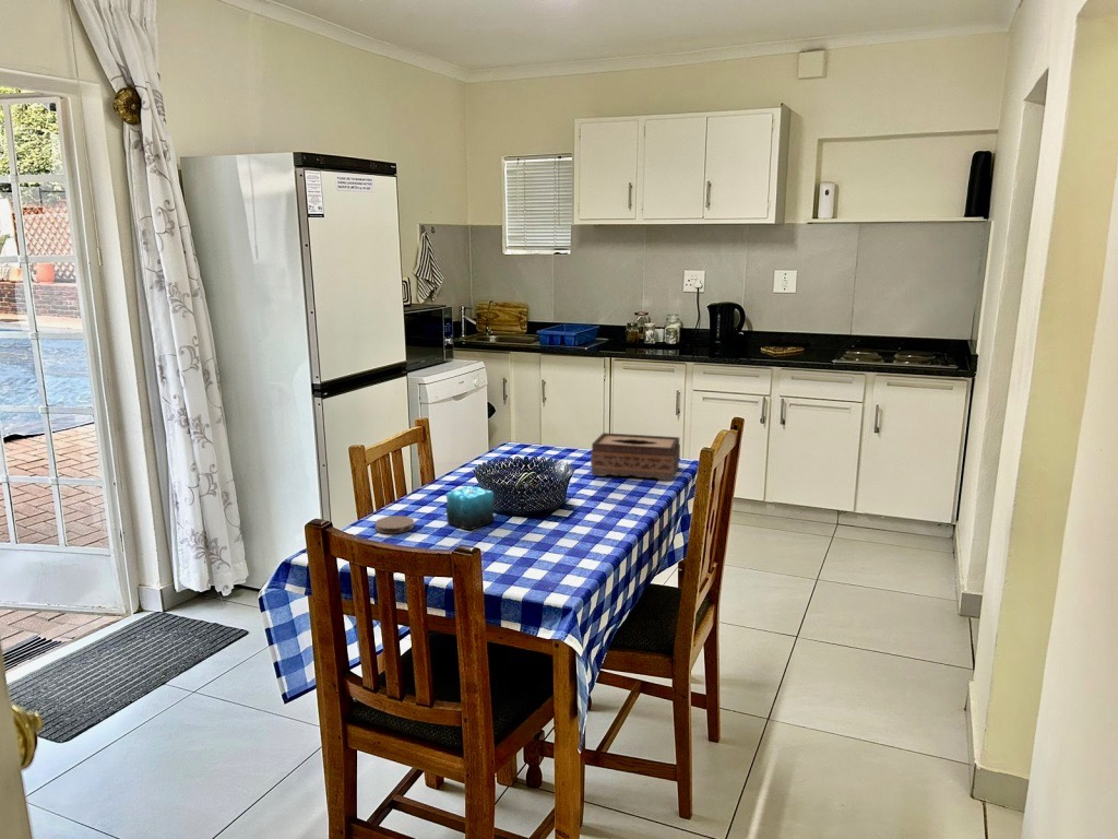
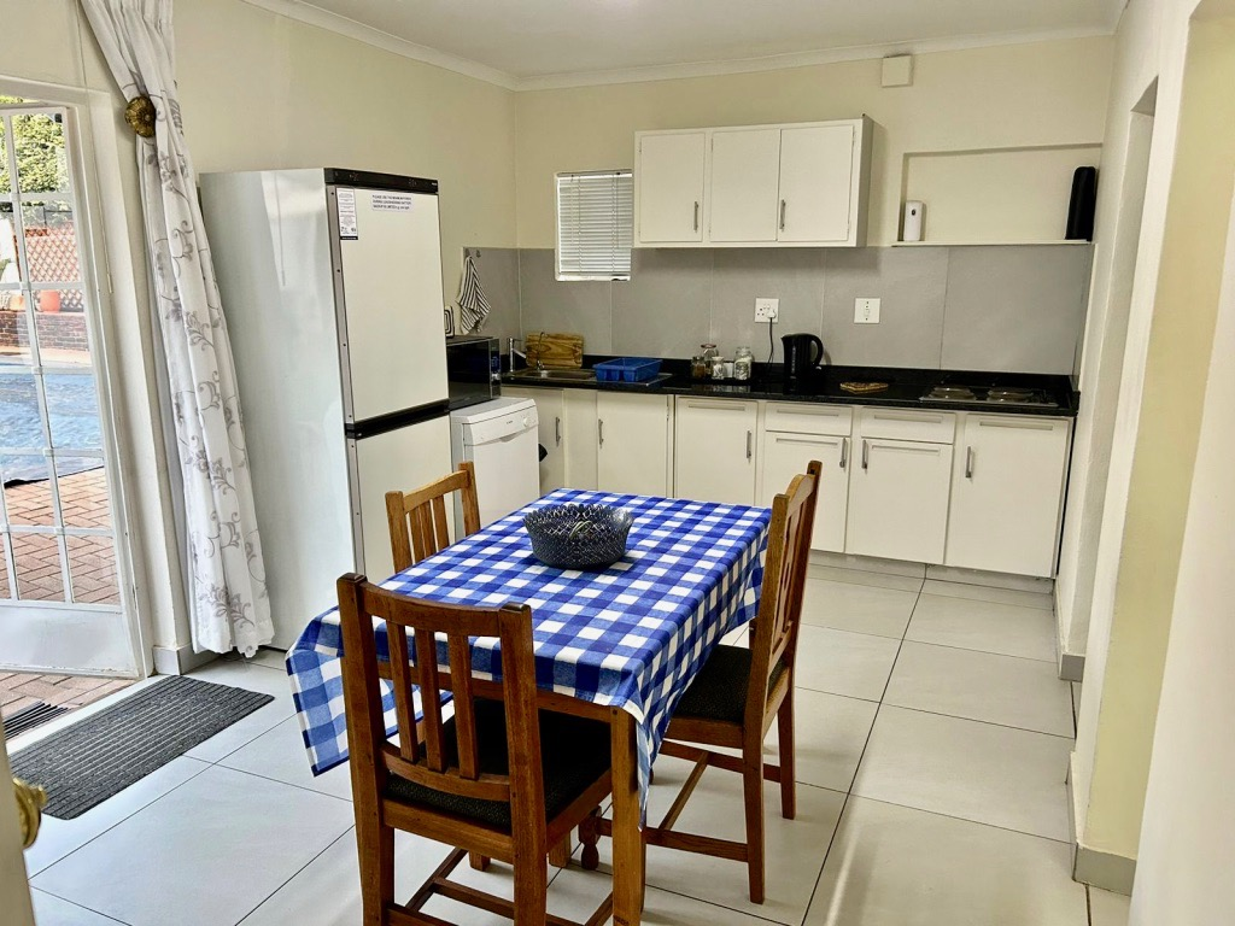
- tissue box [590,432,681,482]
- coaster [373,515,415,534]
- candle [444,476,496,531]
